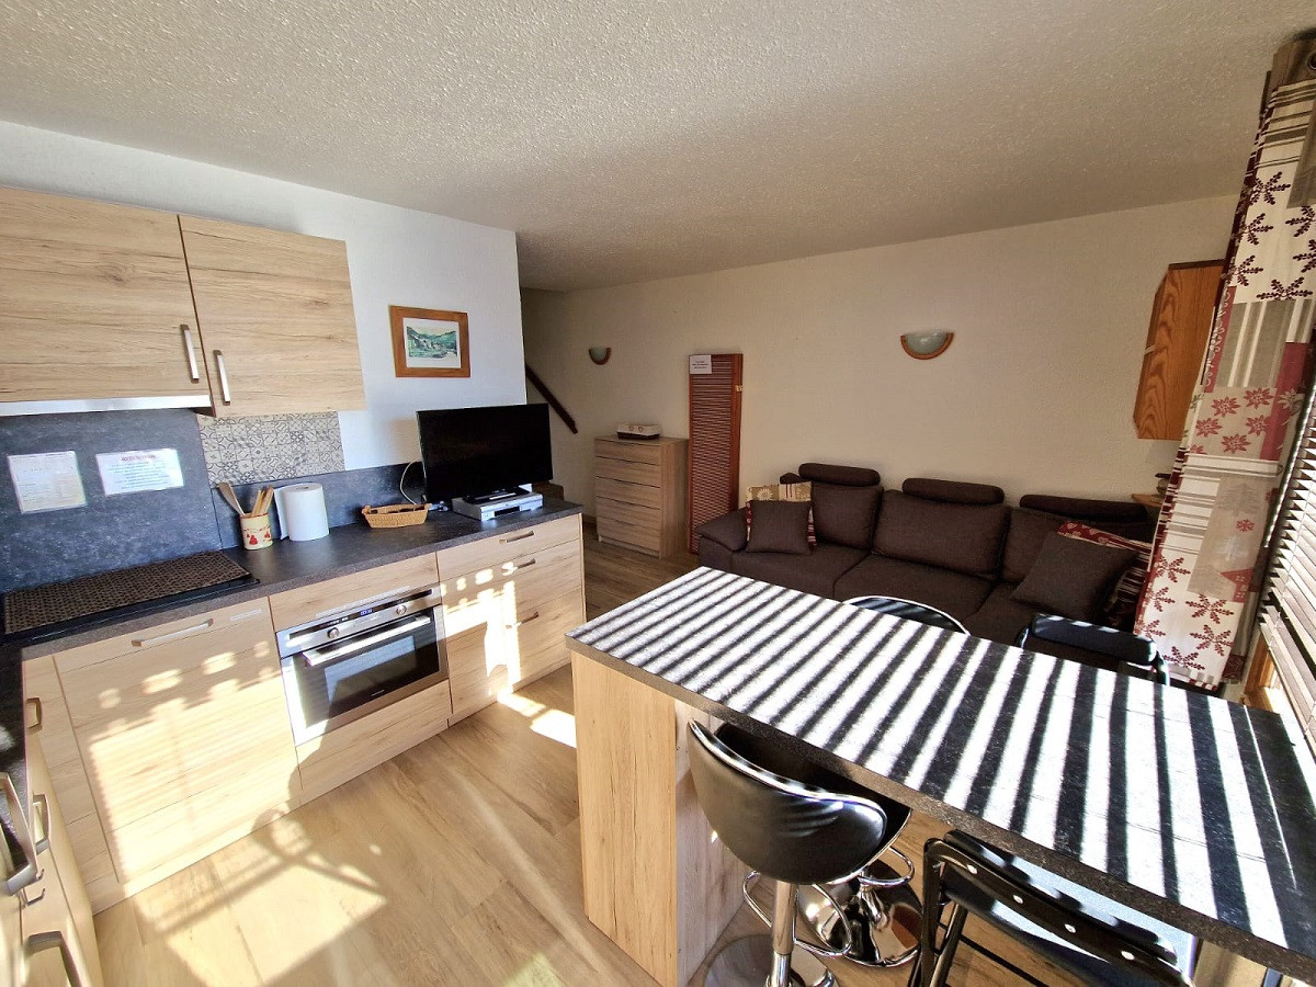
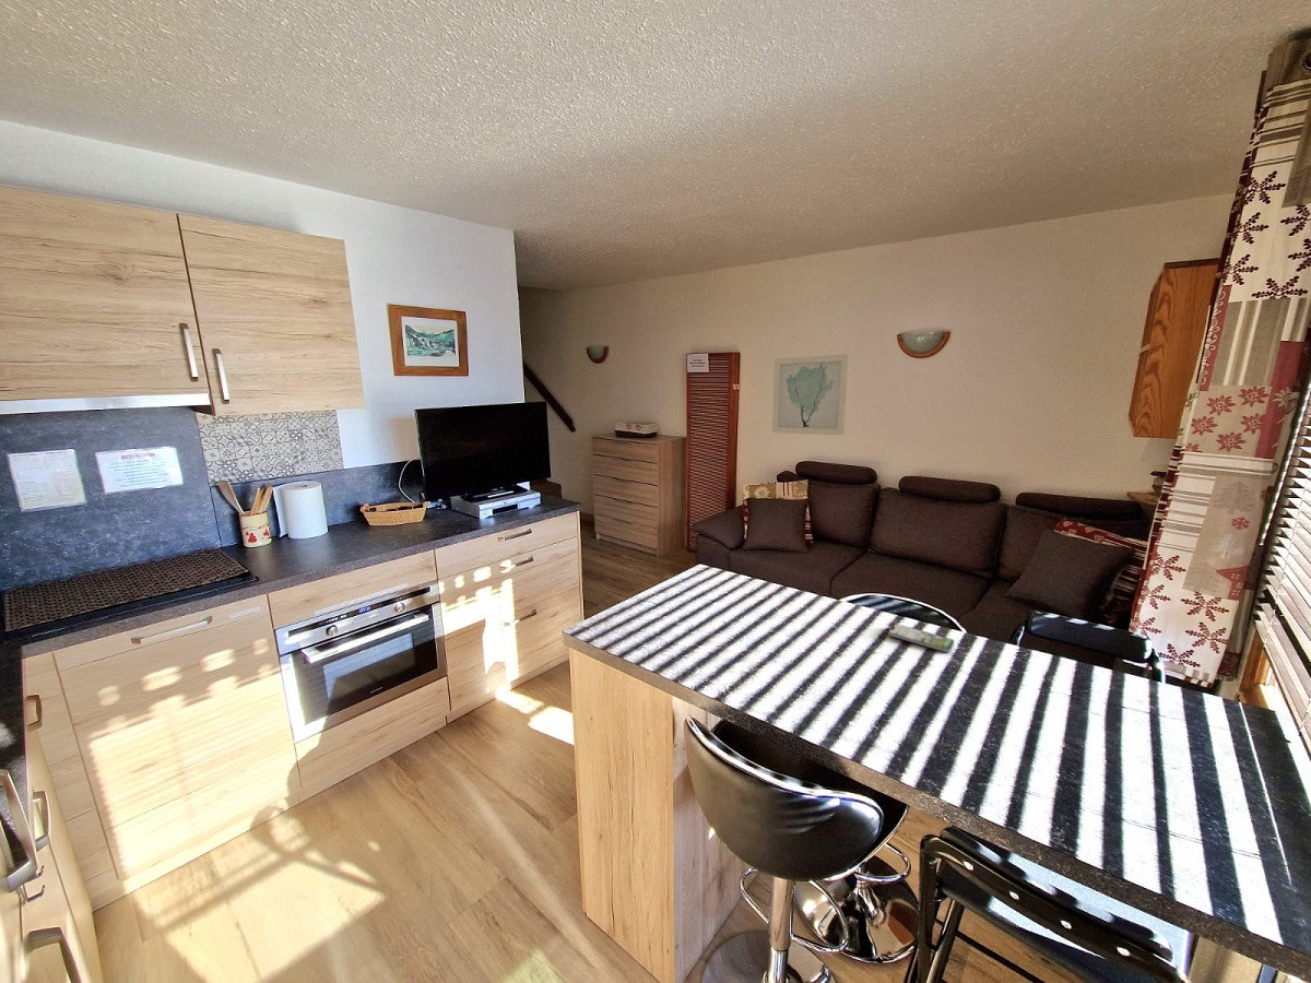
+ wall art [771,353,850,436]
+ smartphone [887,623,955,653]
